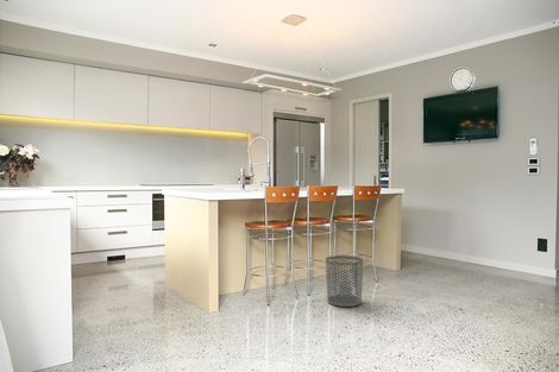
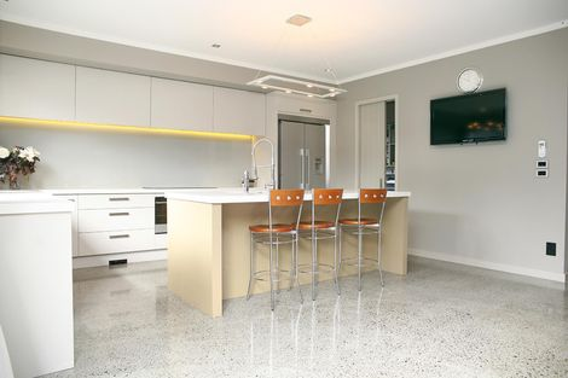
- waste bin [325,254,364,308]
